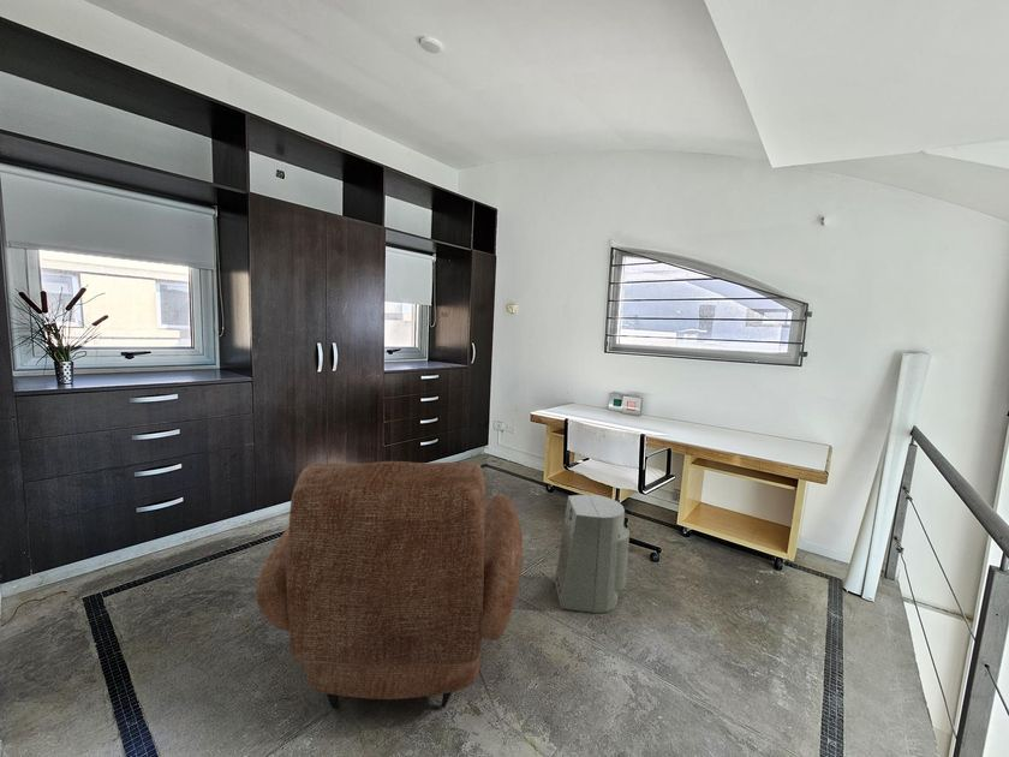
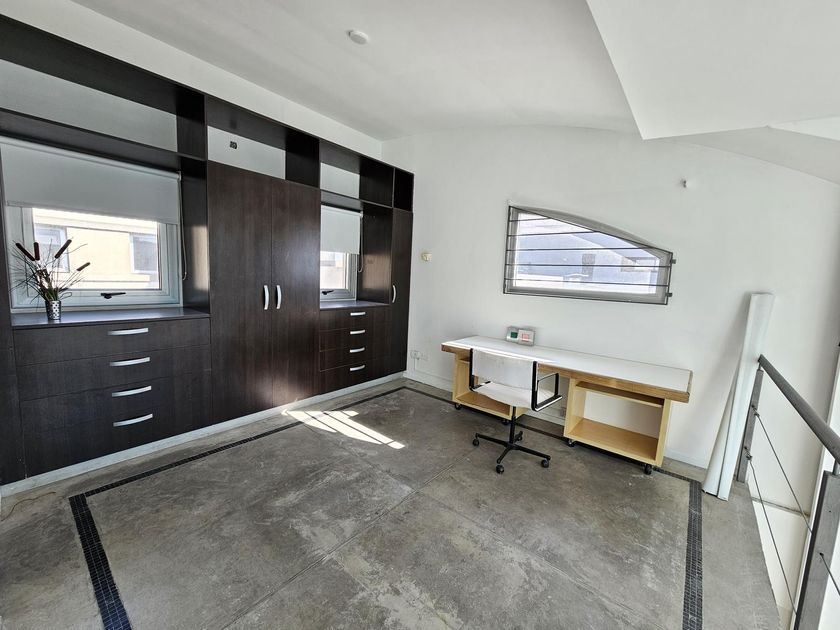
- fan [554,494,631,614]
- armchair [255,460,524,709]
